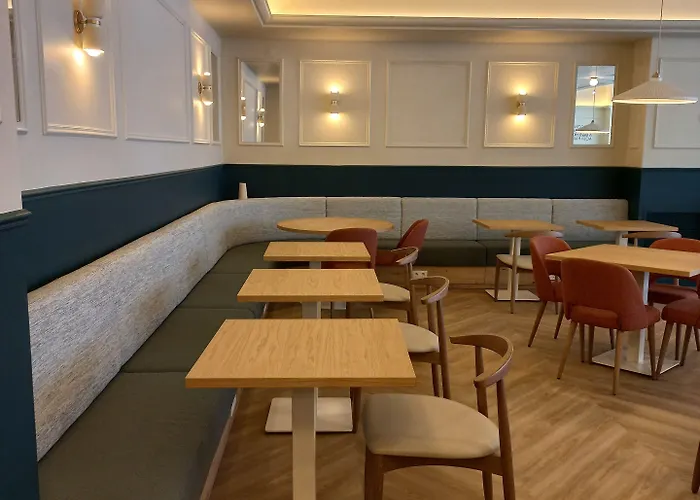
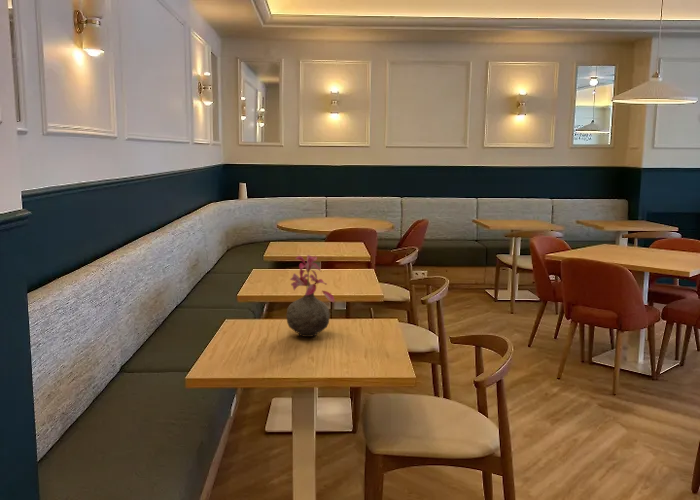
+ vase [286,254,335,338]
